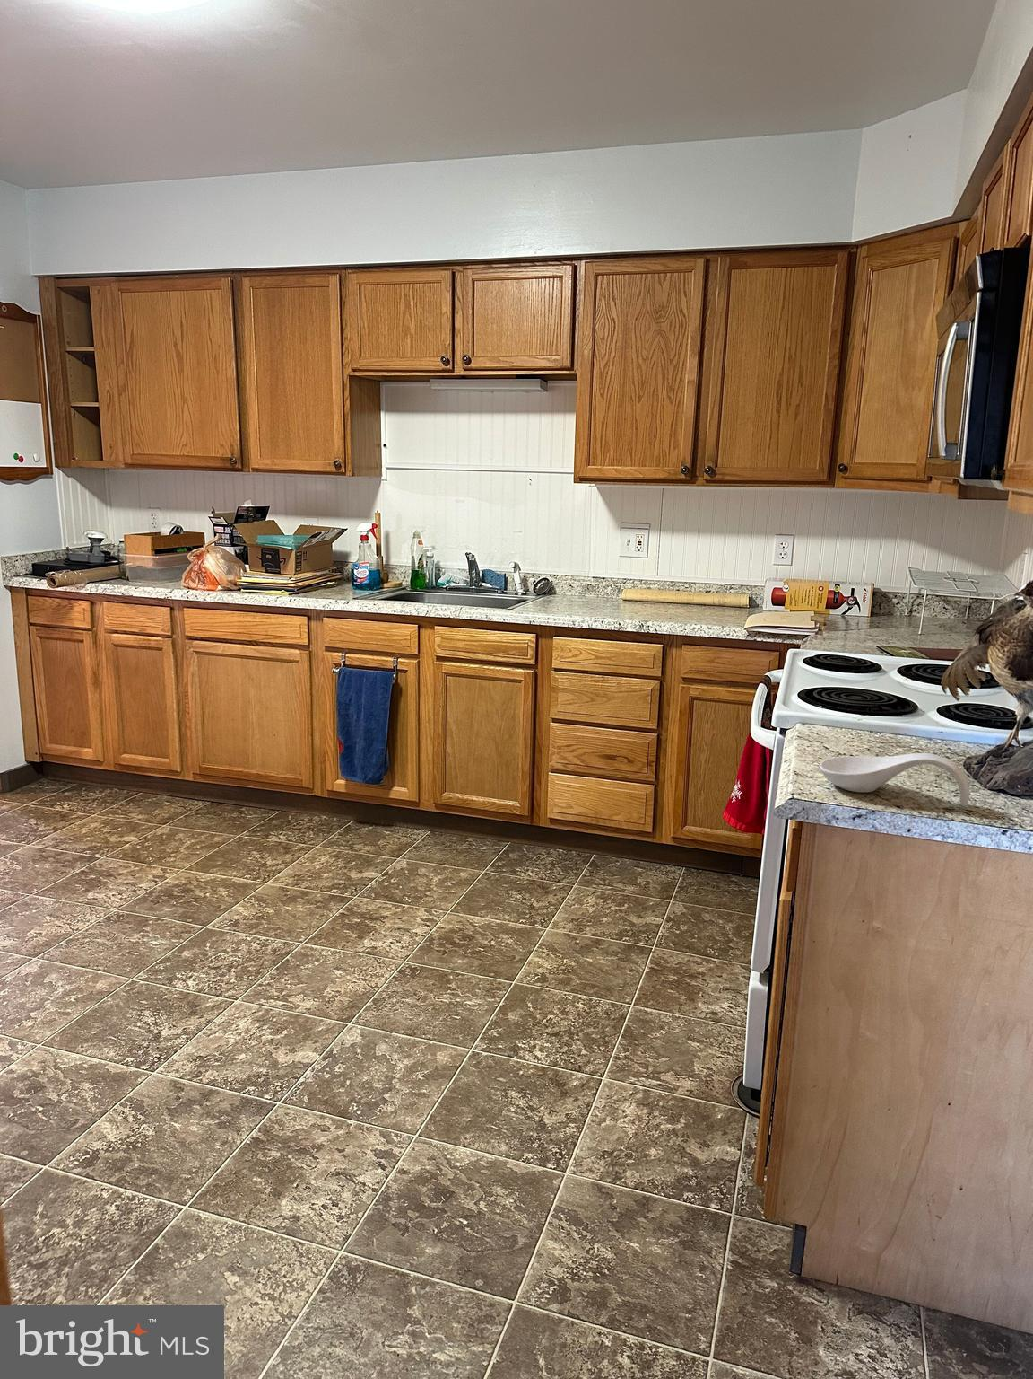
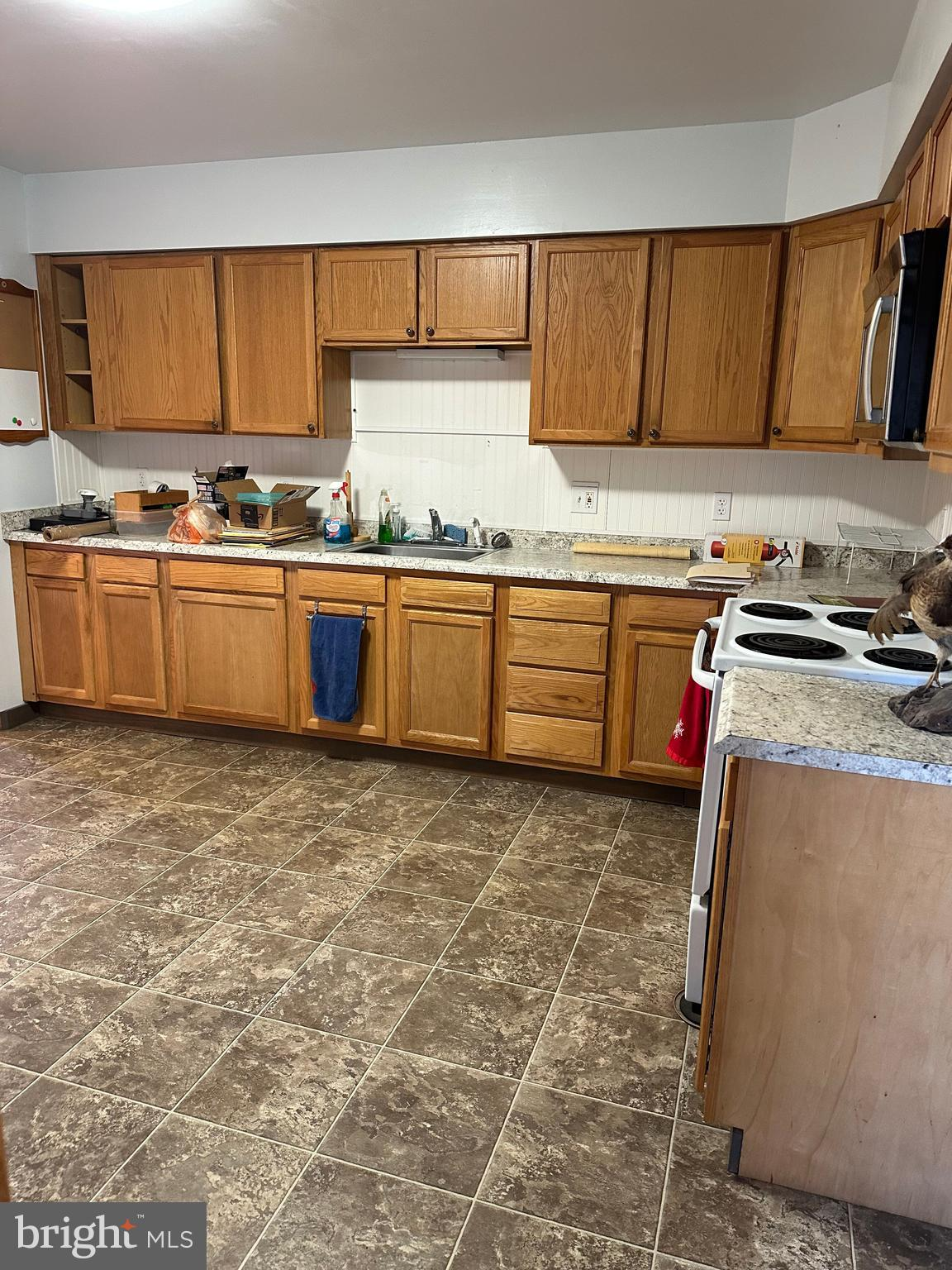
- spoon rest [818,752,970,807]
